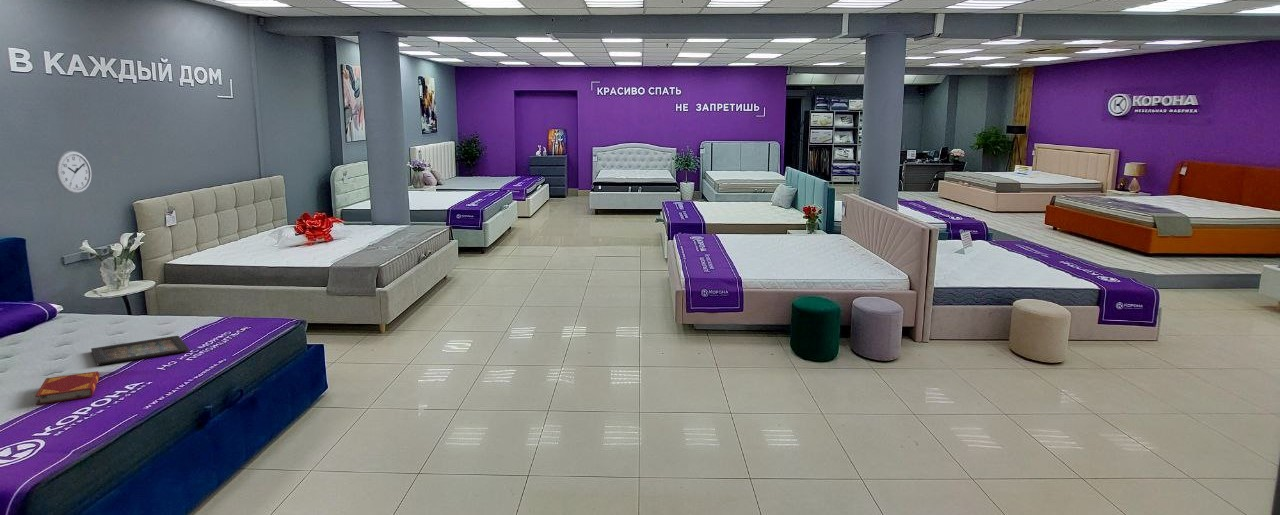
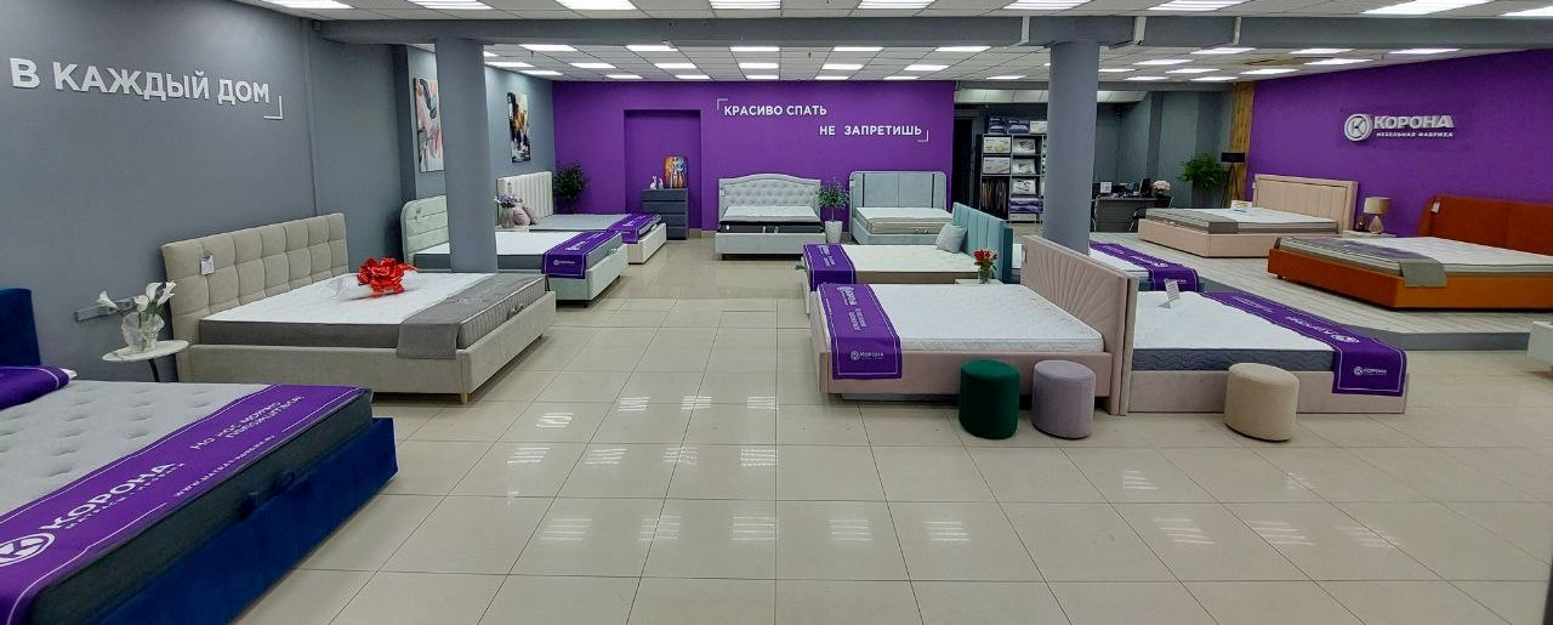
- wall clock [55,150,92,195]
- hardback book [34,370,100,406]
- icon panel [90,335,190,366]
